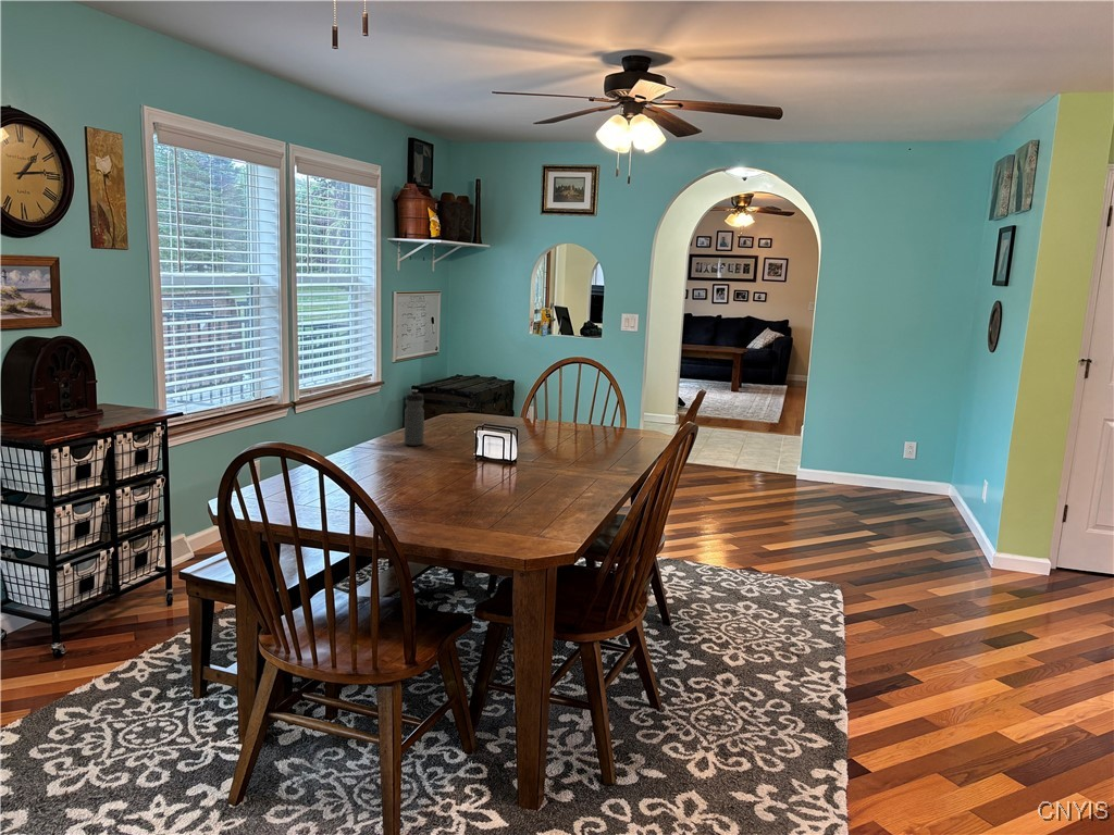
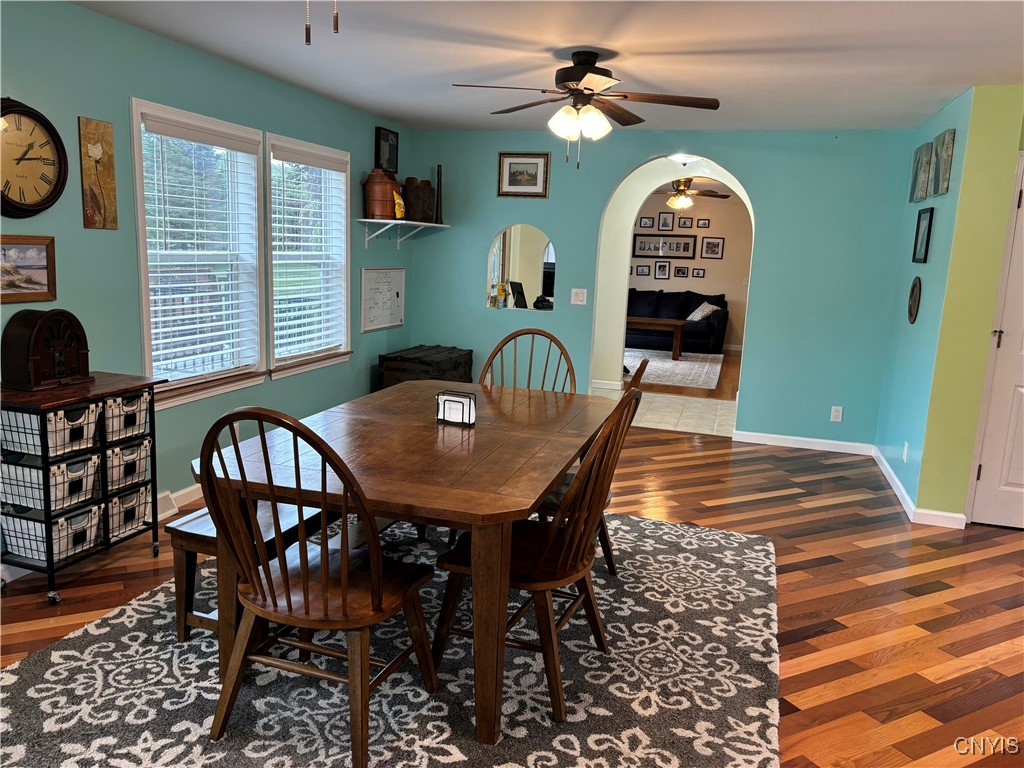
- water bottle [404,389,425,447]
